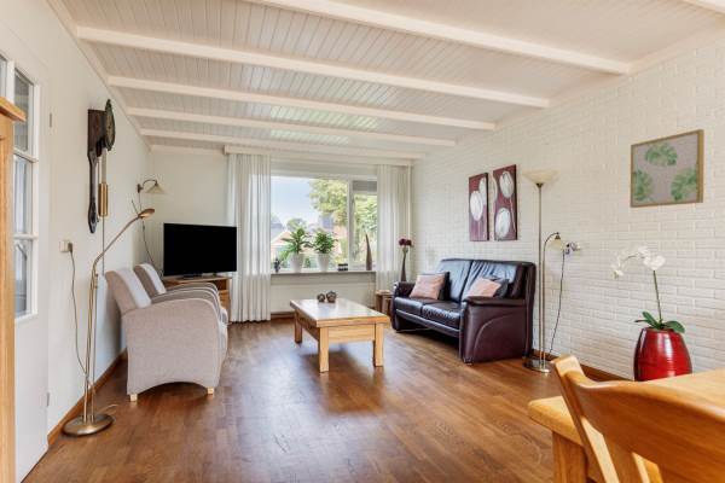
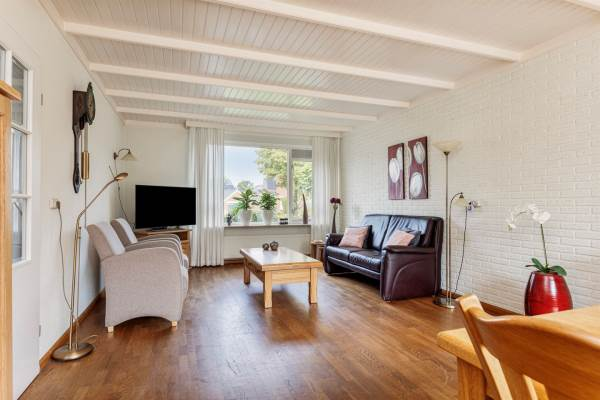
- wall art [630,128,706,209]
